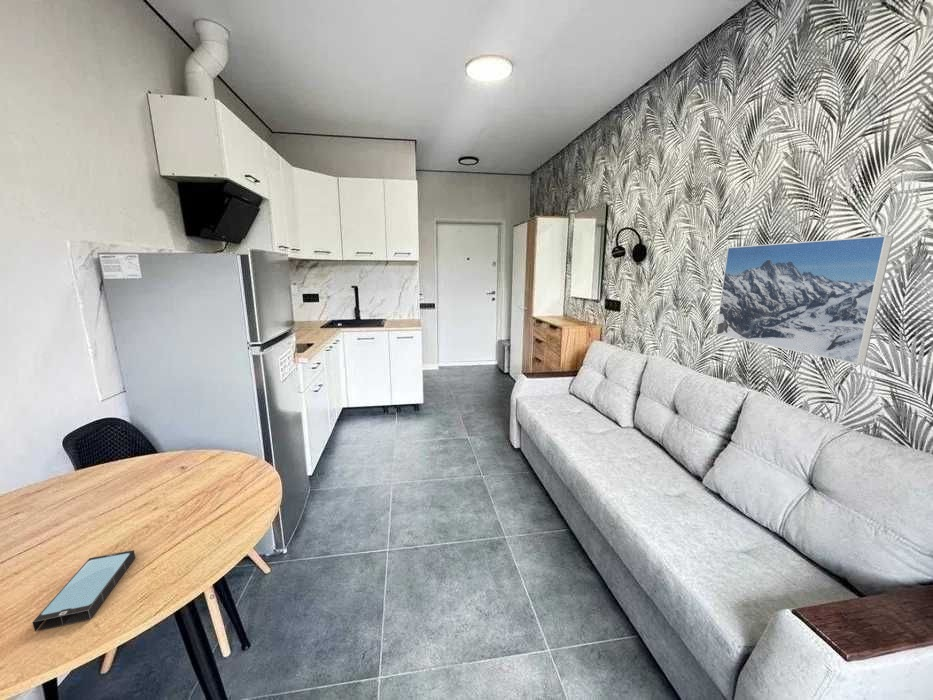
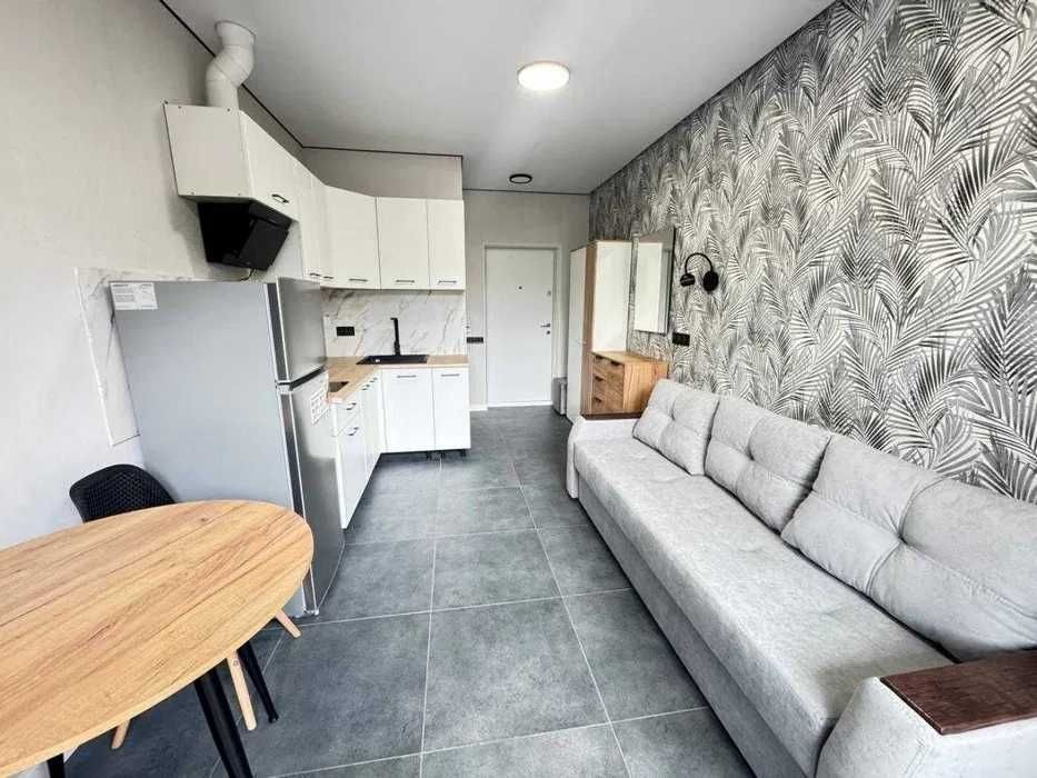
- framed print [715,235,894,365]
- smartphone [31,549,136,632]
